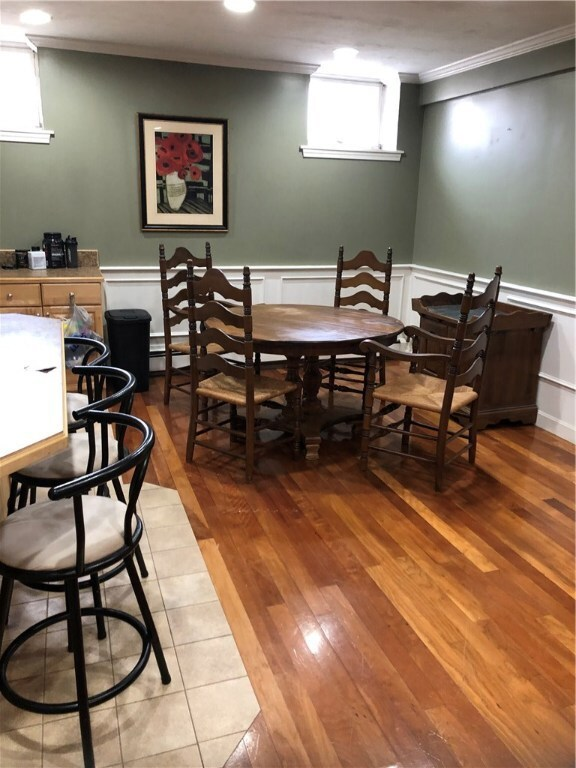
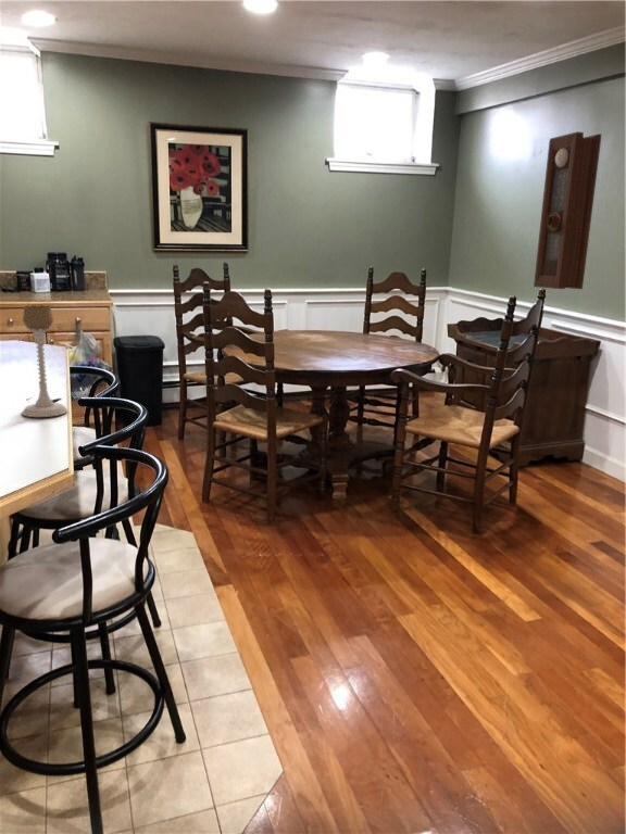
+ candle holder [21,304,70,418]
+ pendulum clock [533,130,602,290]
